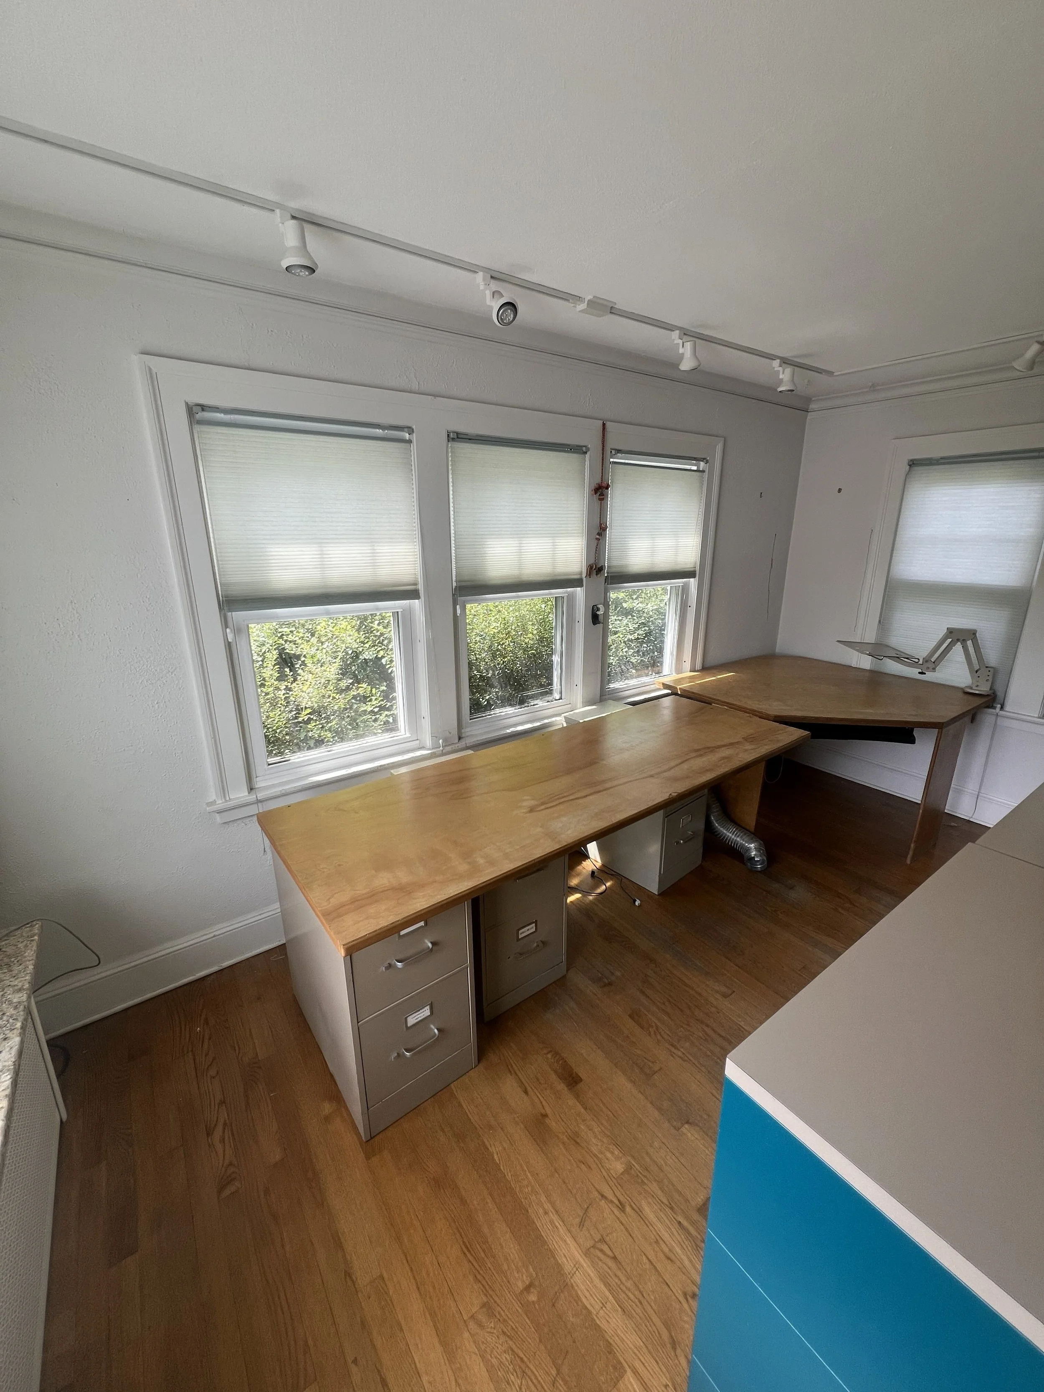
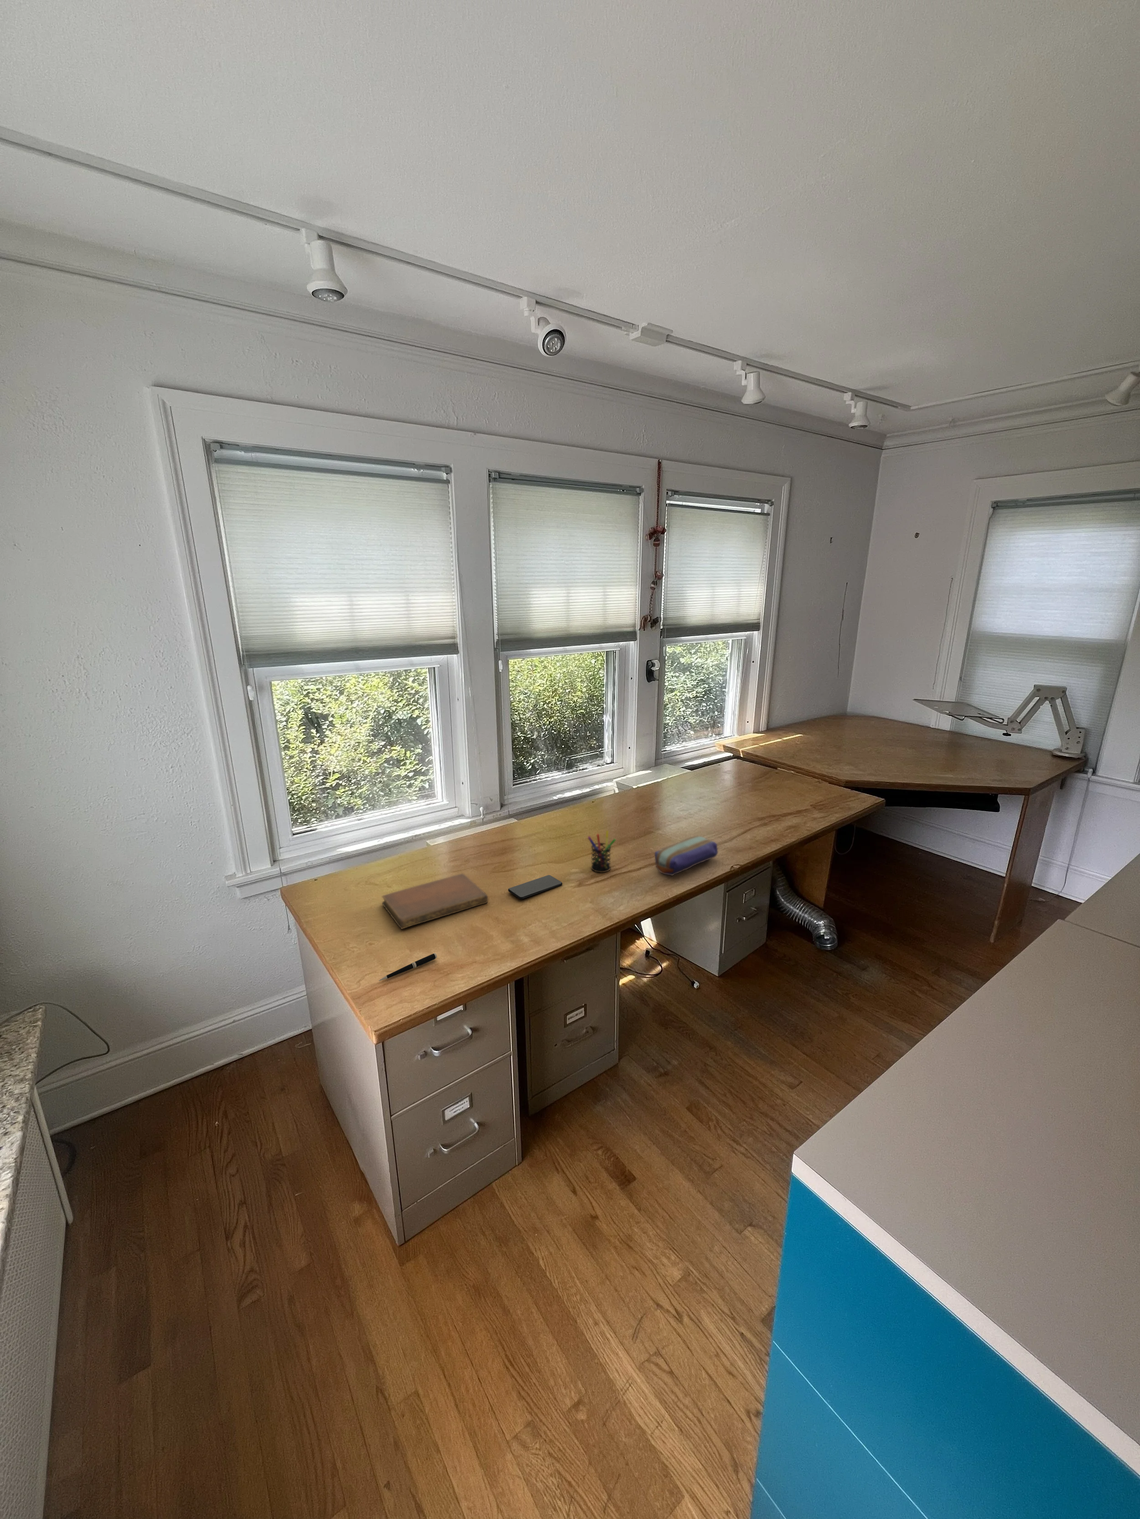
+ smartphone [508,875,563,900]
+ pen holder [587,830,617,873]
+ pencil case [654,836,718,876]
+ pen [378,953,437,982]
+ notebook [382,873,489,930]
